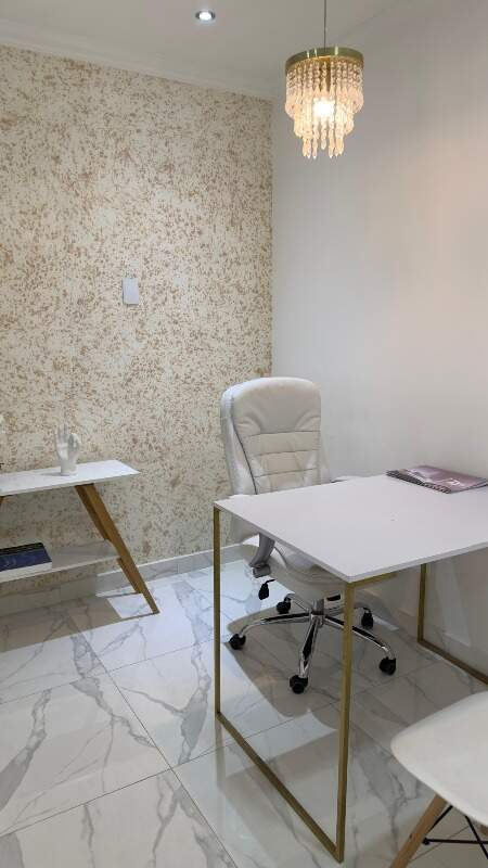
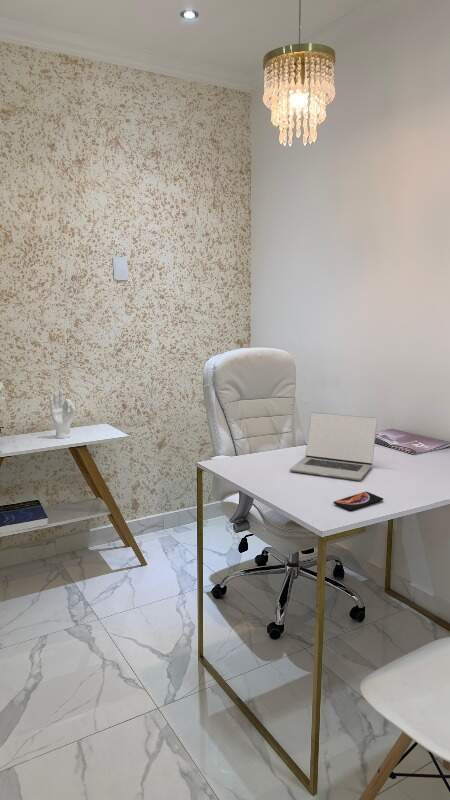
+ laptop [289,411,378,482]
+ smartphone [332,491,384,512]
